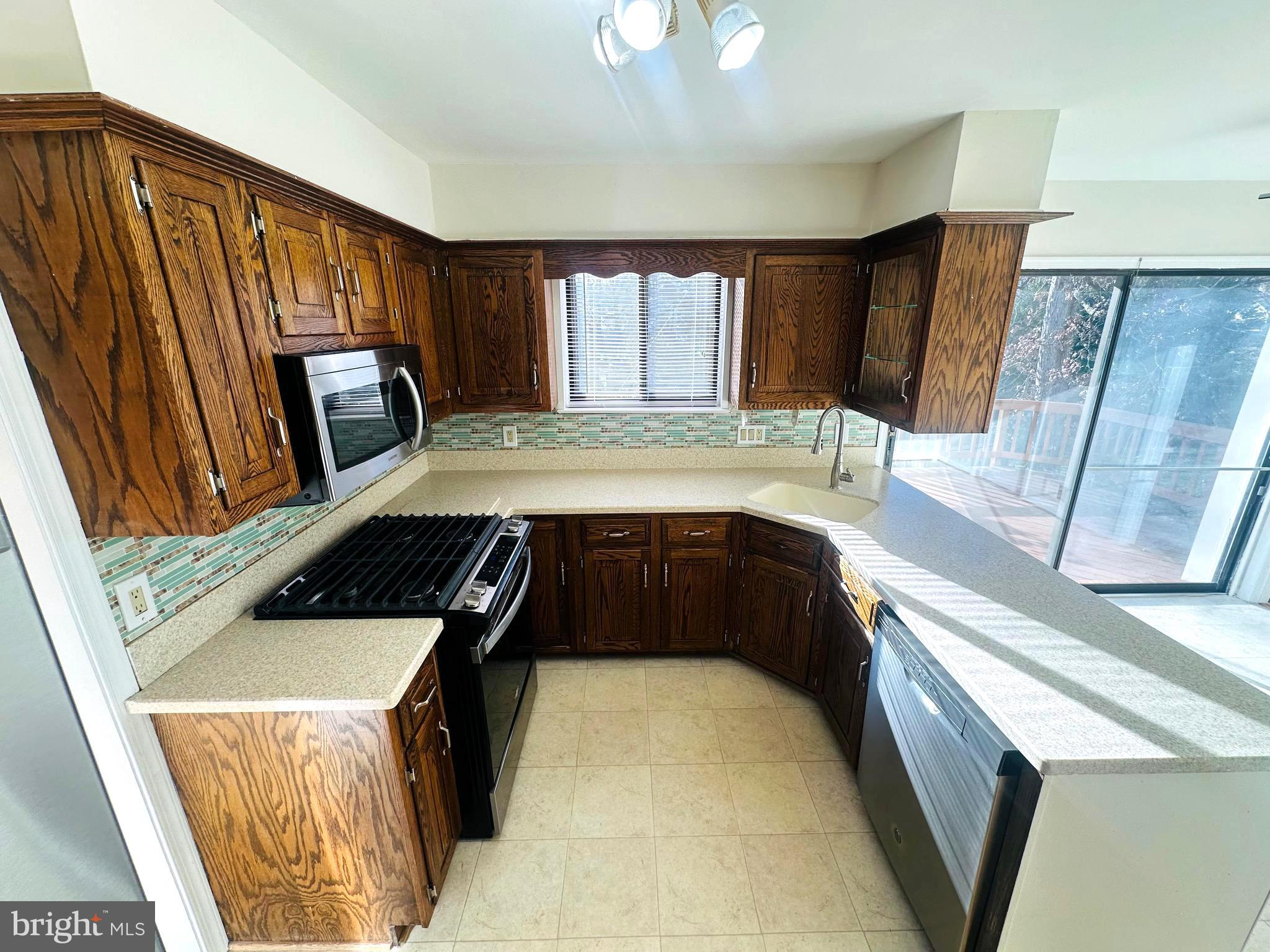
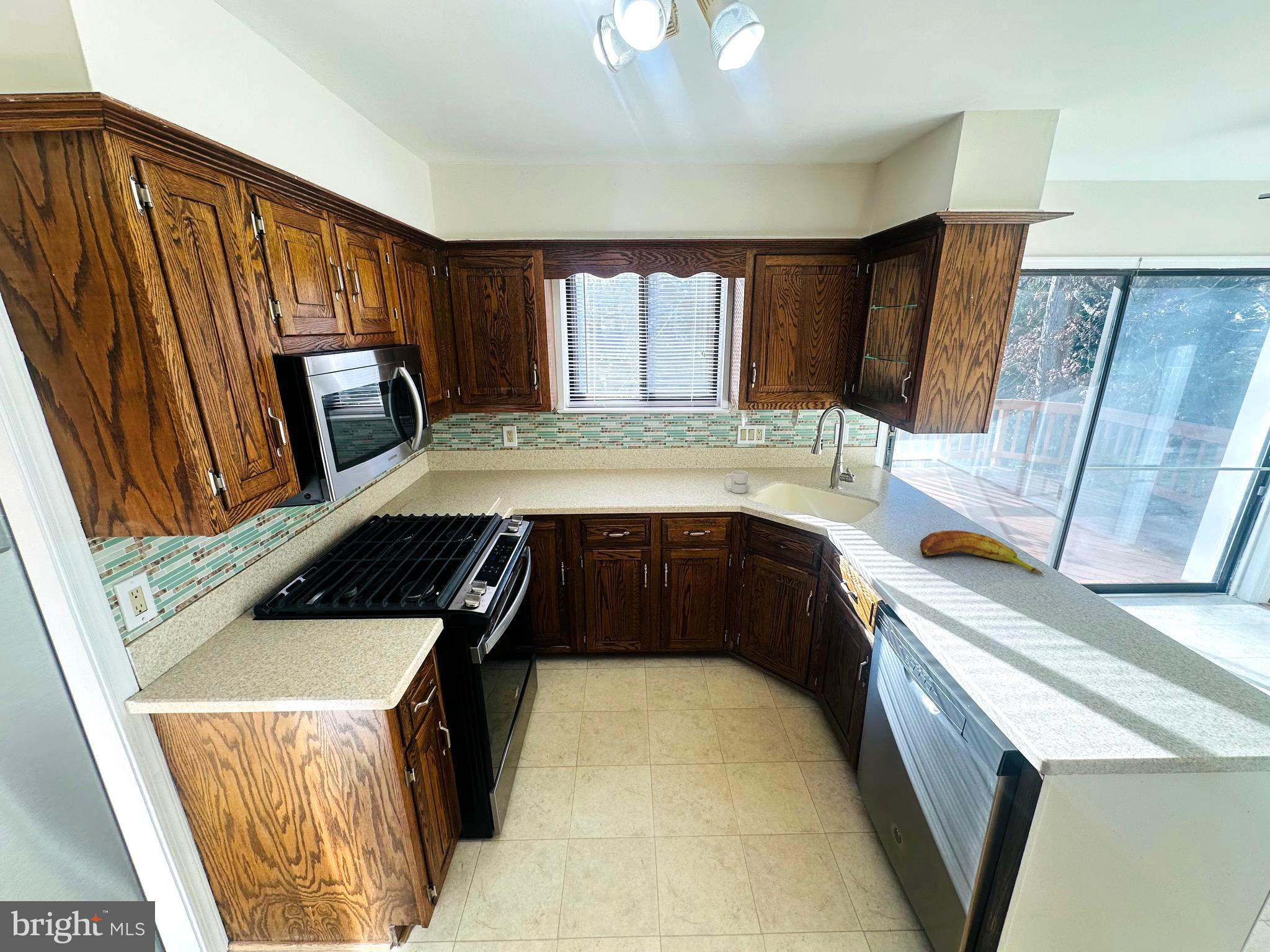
+ banana [920,530,1043,575]
+ mug [724,470,748,494]
